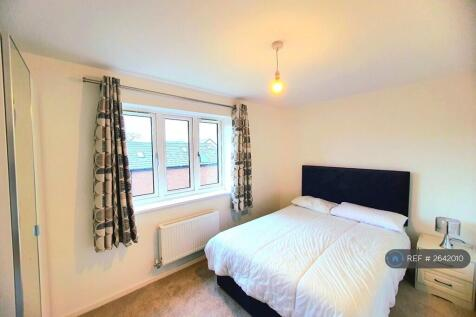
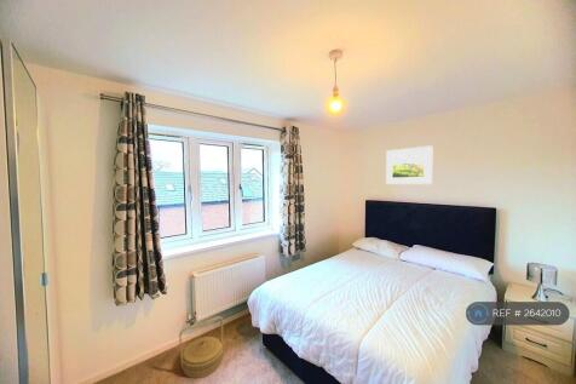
+ basket [178,315,224,379]
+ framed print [385,144,434,185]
